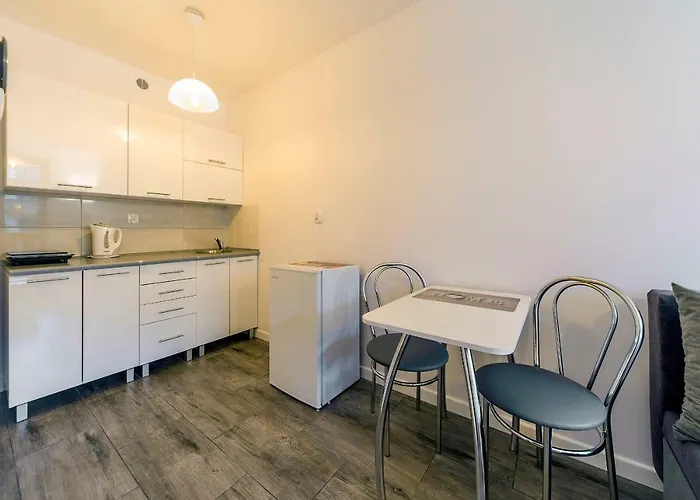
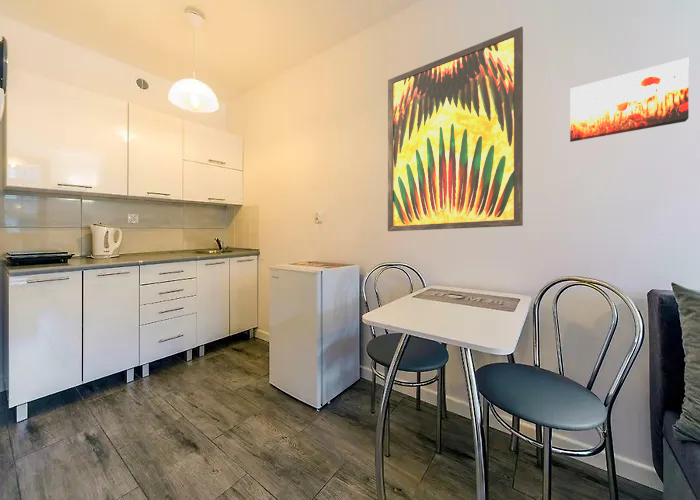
+ wall art [387,26,524,232]
+ wall art [569,57,690,143]
